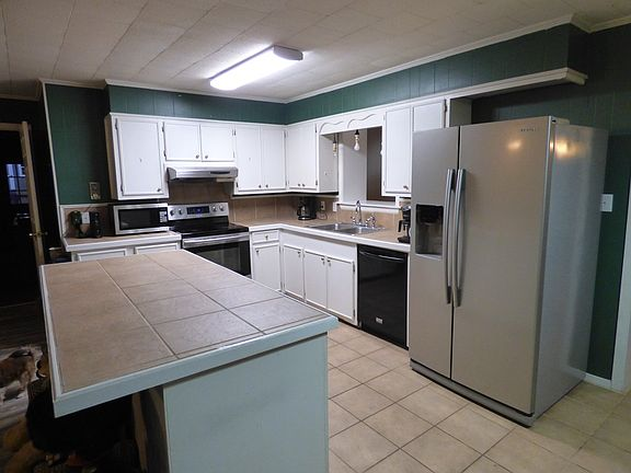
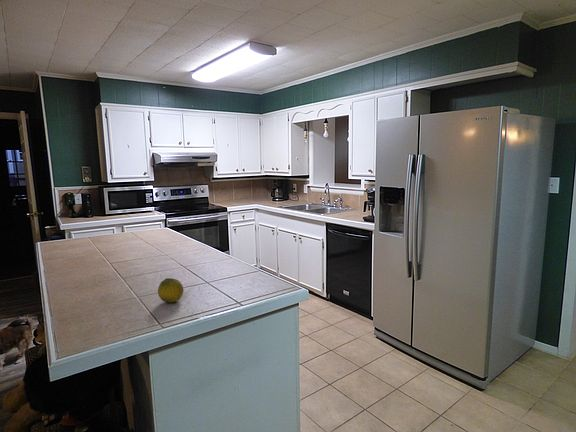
+ fruit [157,277,184,303]
